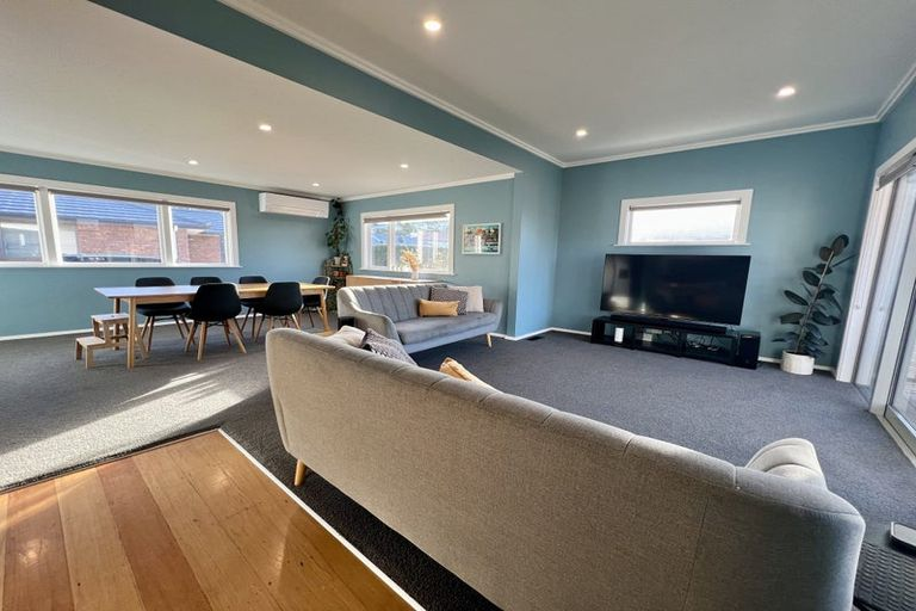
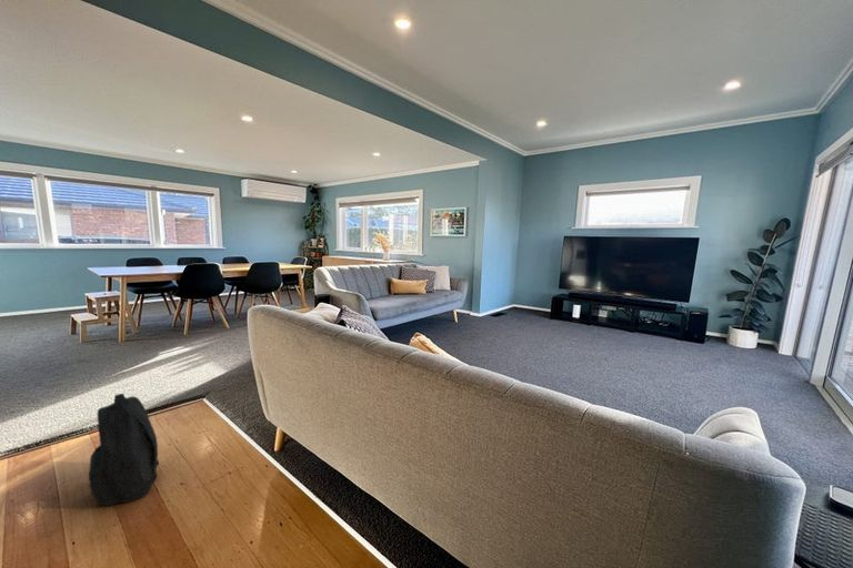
+ backpack [88,393,160,507]
